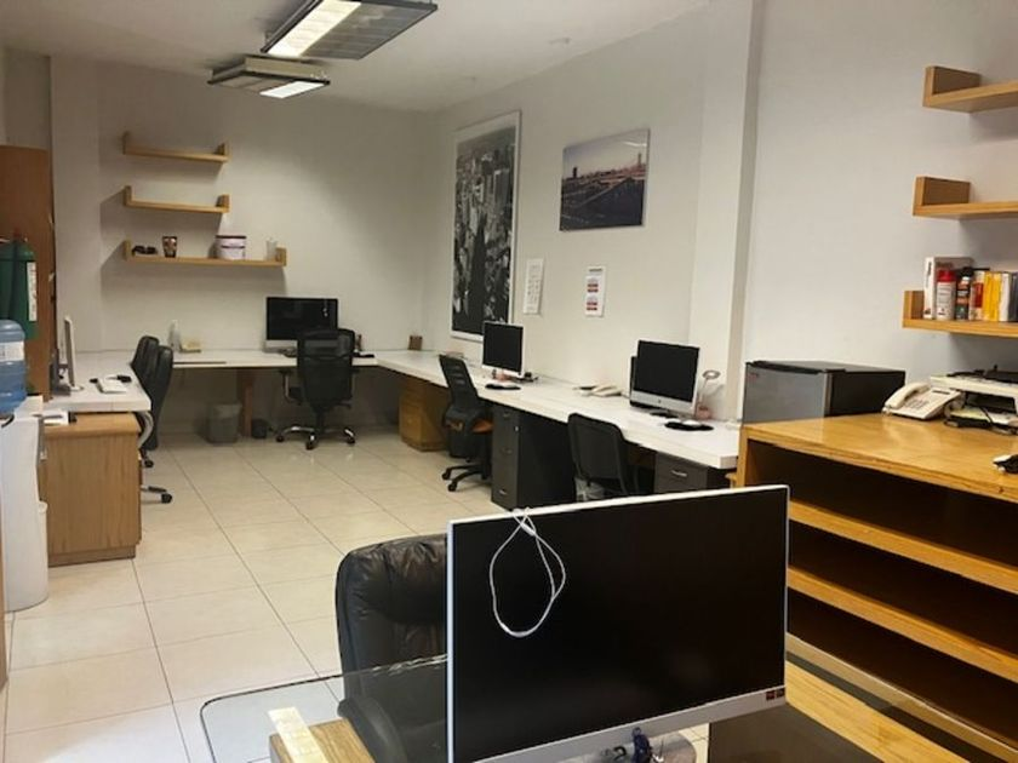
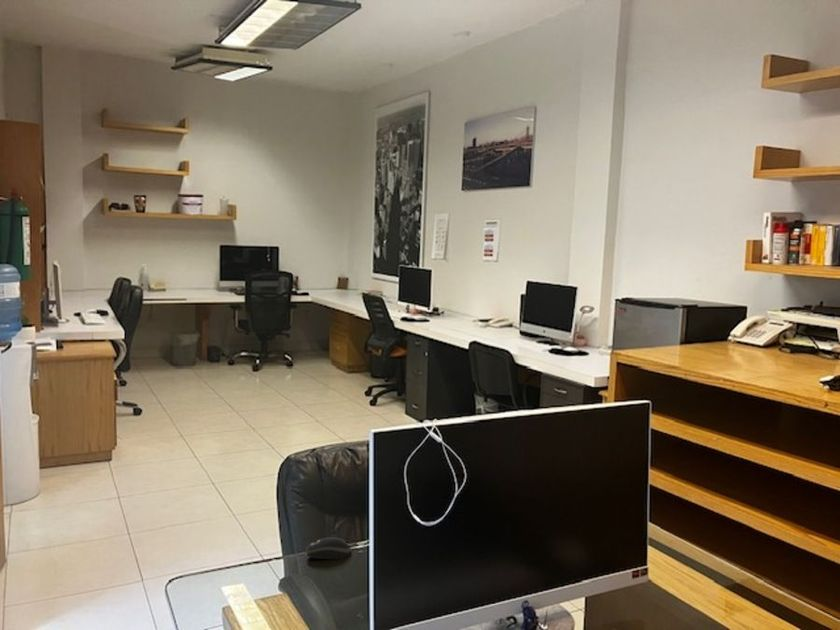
+ computer mouse [305,536,352,560]
